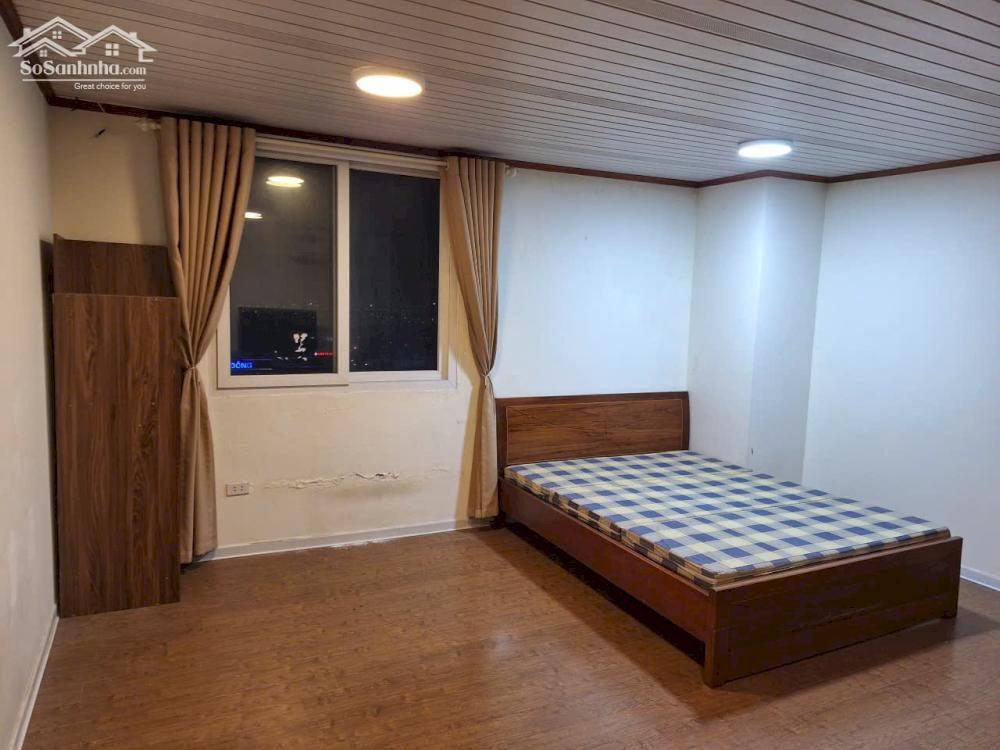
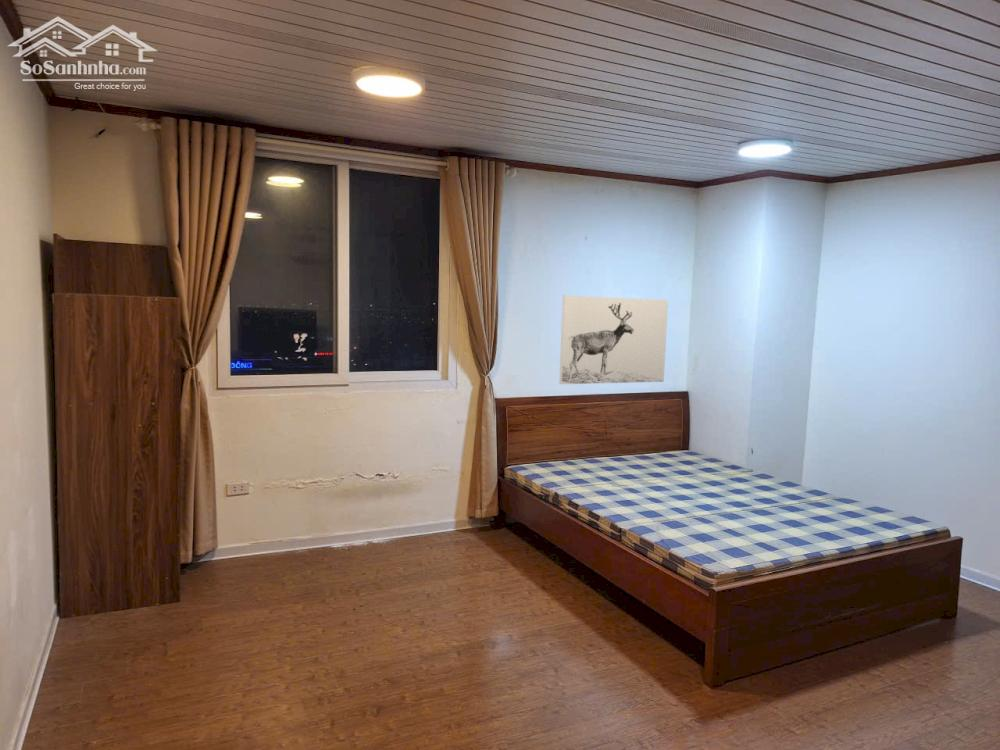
+ wall art [558,294,669,385]
